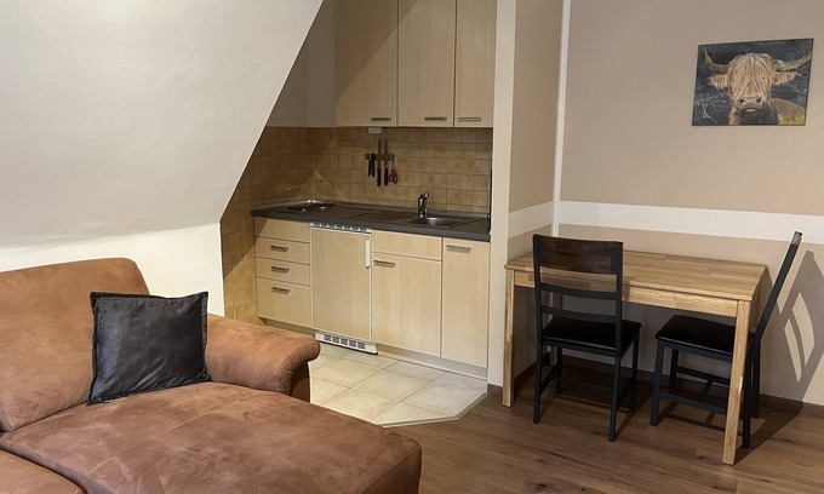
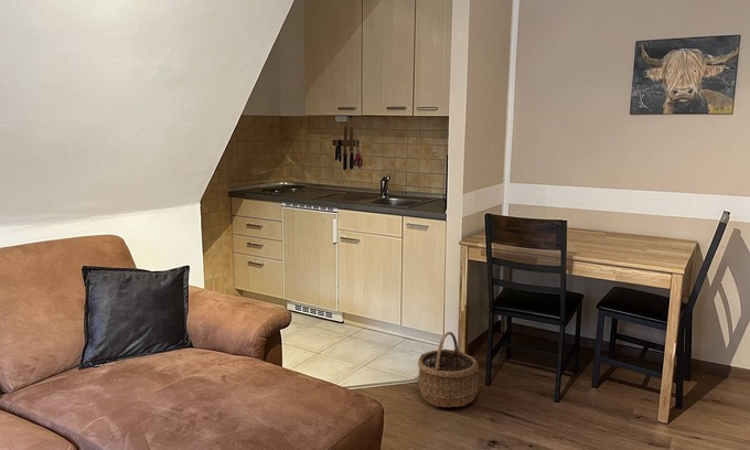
+ wicker basket [417,331,480,408]
